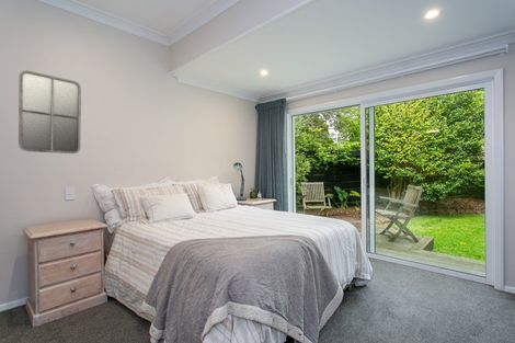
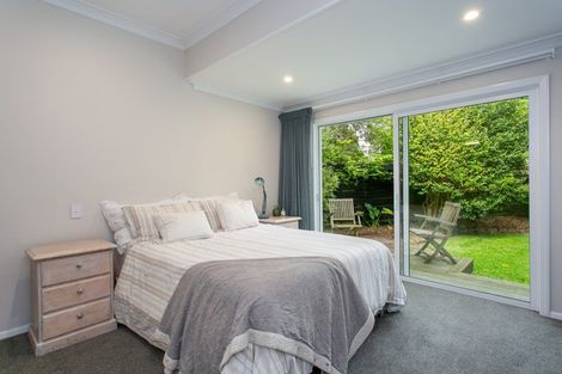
- home mirror [18,70,82,155]
